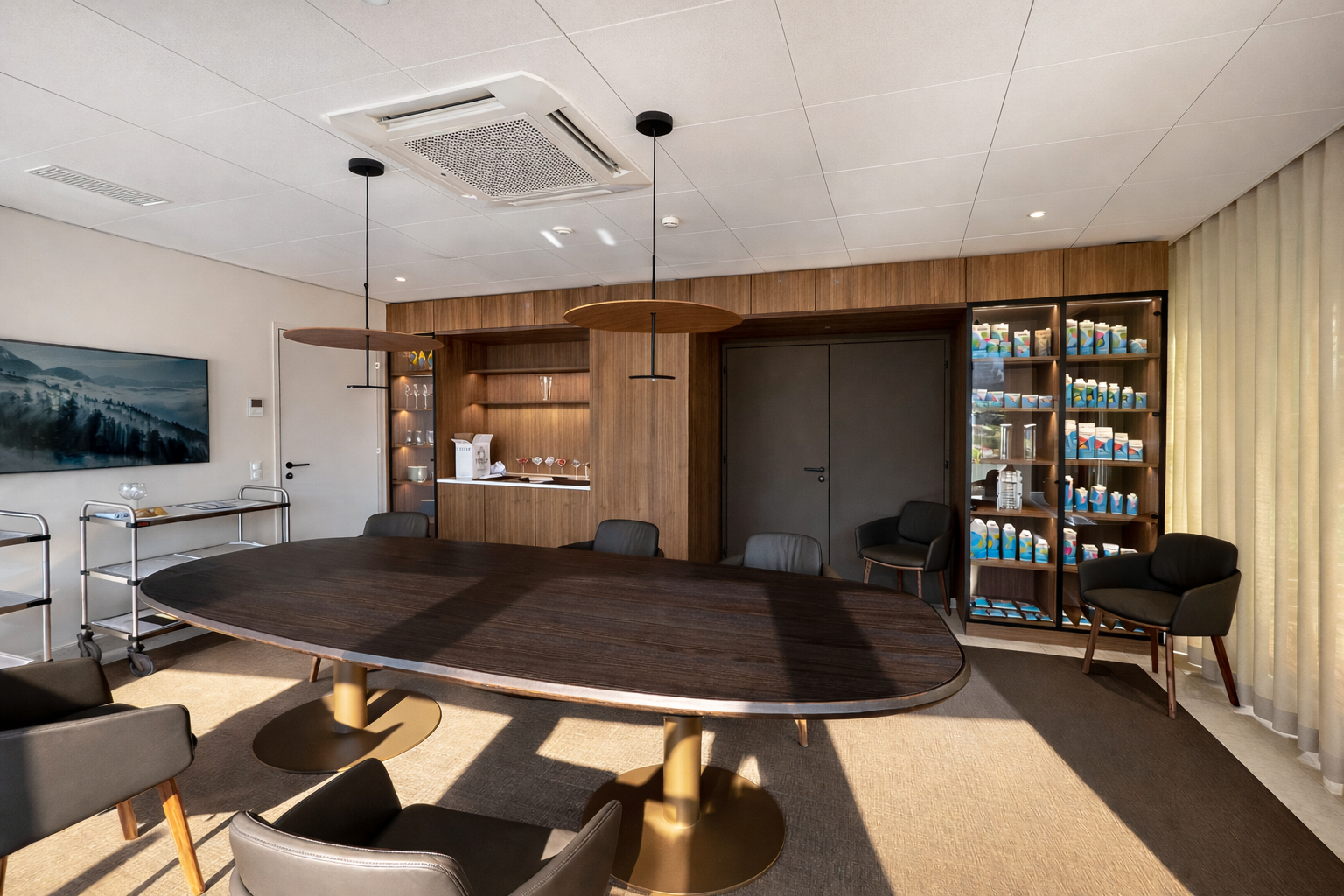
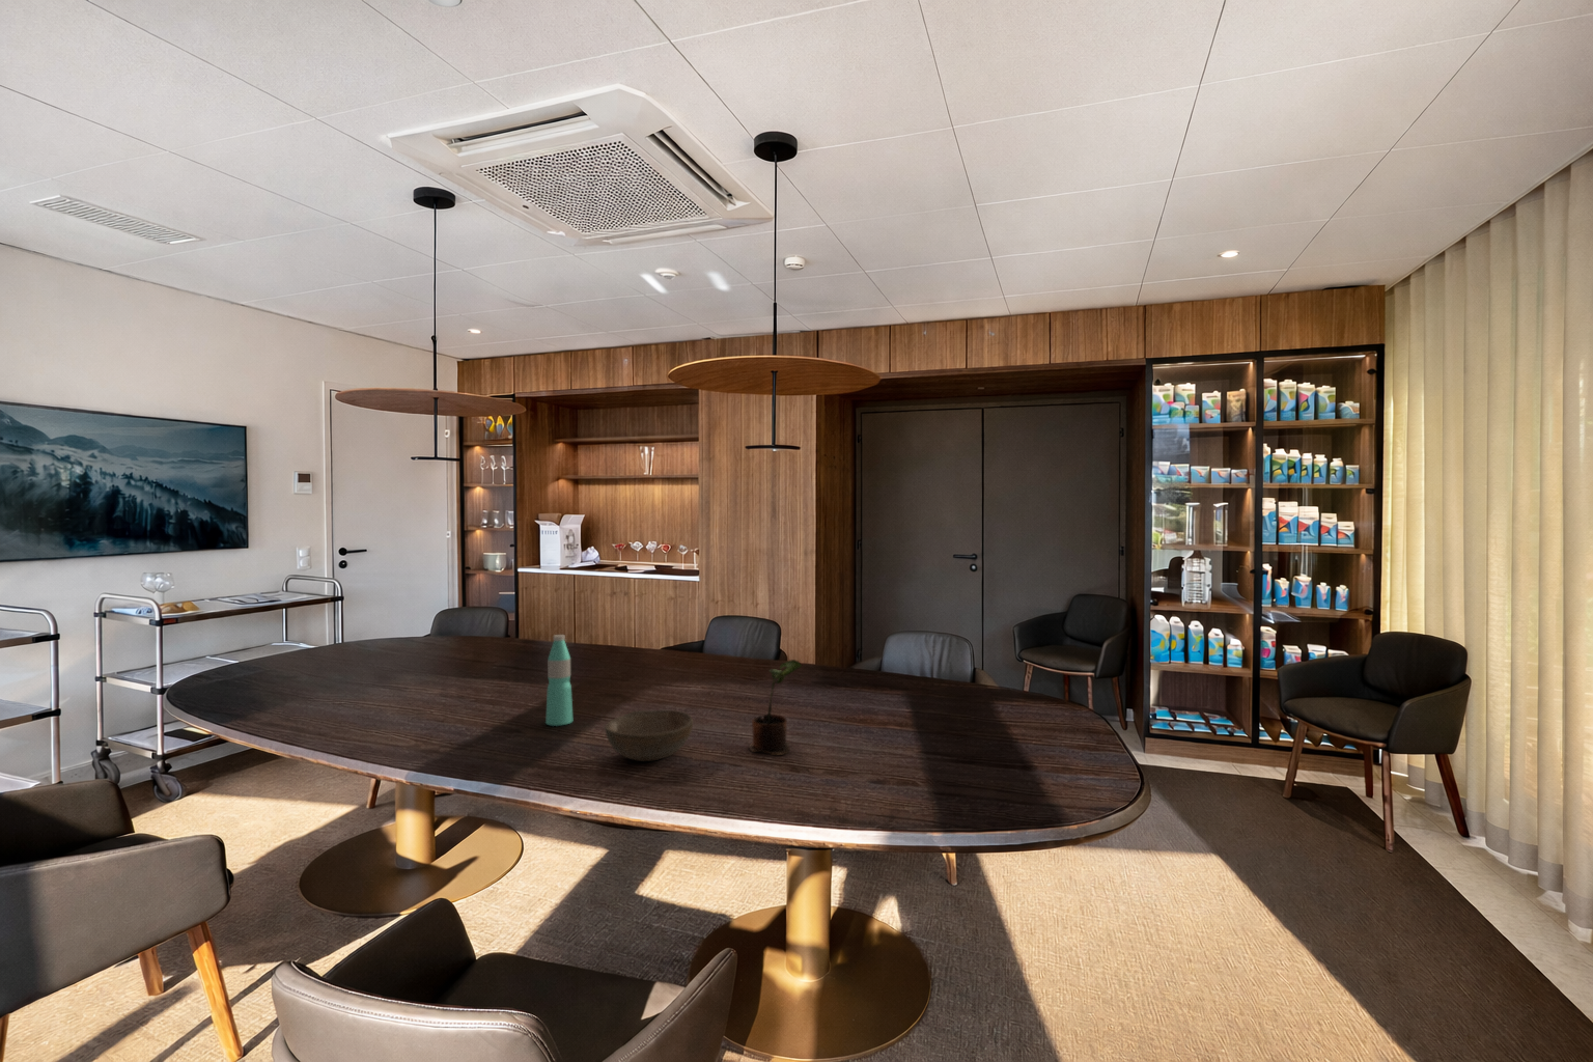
+ potted plant [748,659,802,756]
+ bowl [603,709,693,762]
+ water bottle [544,634,574,727]
